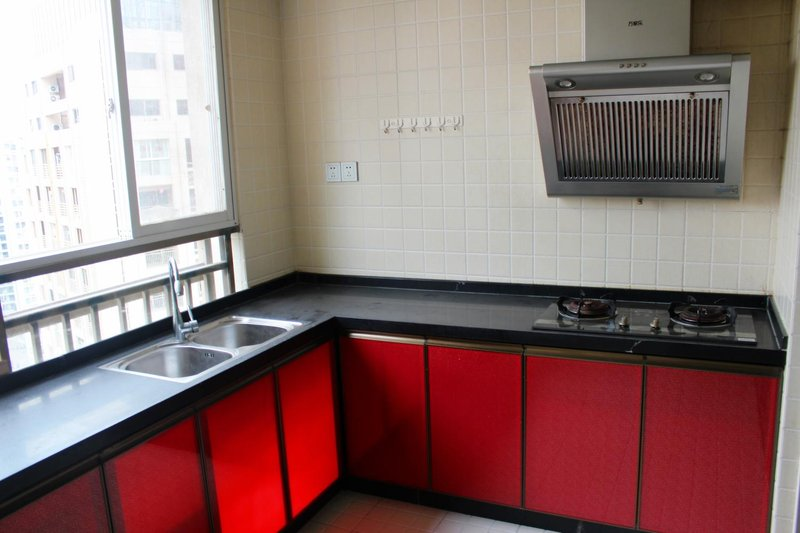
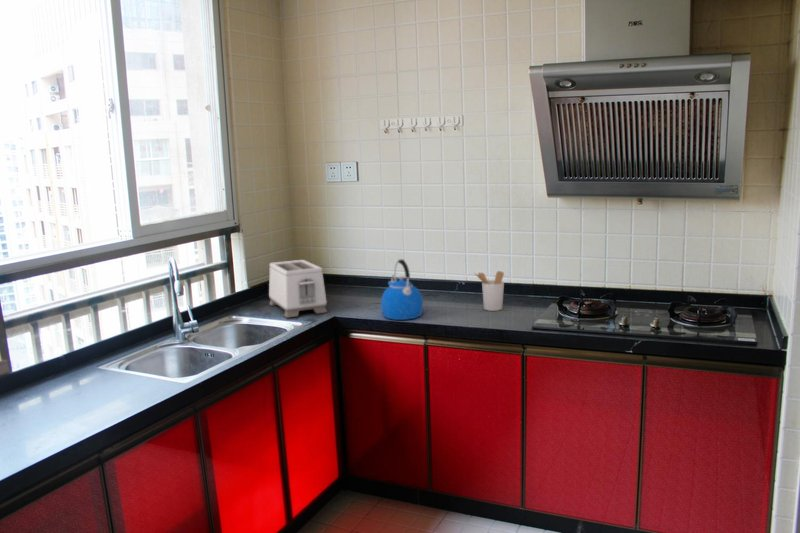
+ utensil holder [473,270,505,312]
+ kettle [380,258,424,321]
+ toaster [268,259,328,319]
